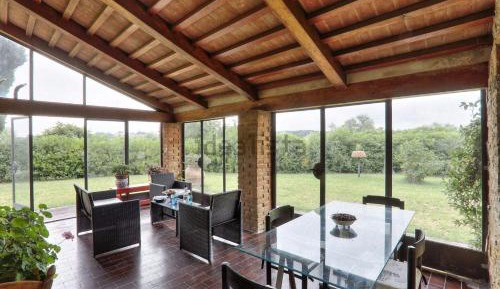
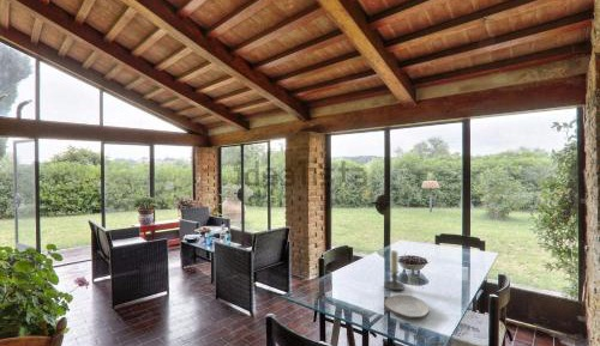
+ candle holder [383,249,406,292]
+ plate [383,293,431,320]
